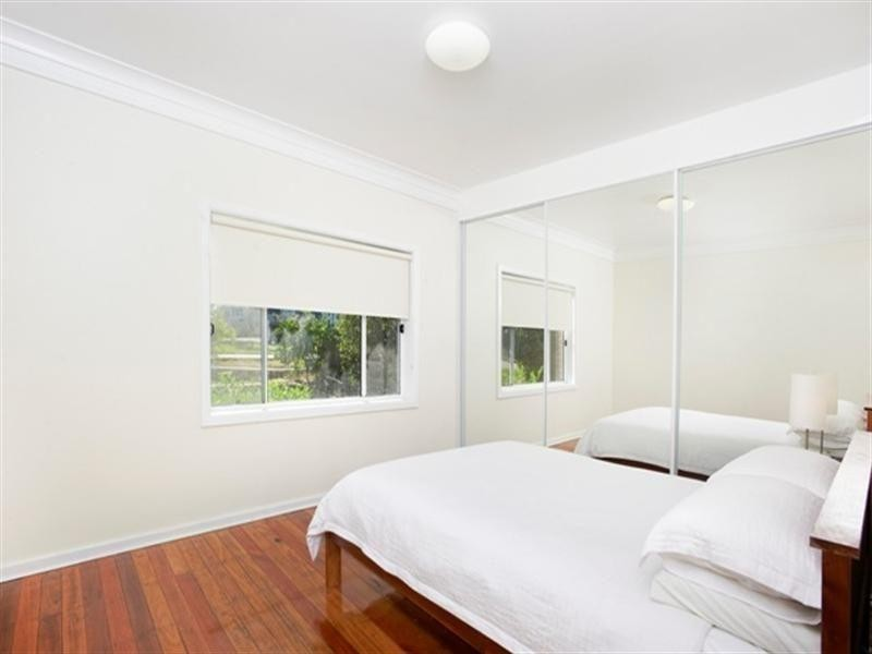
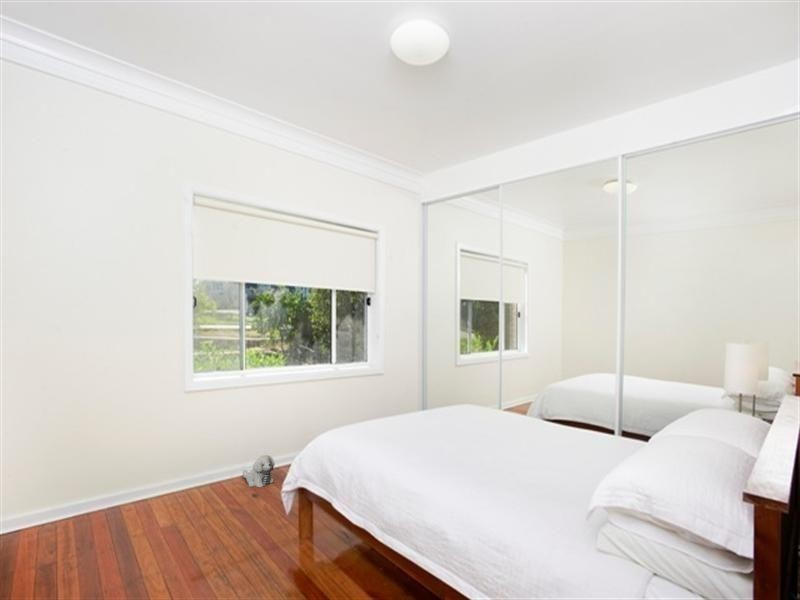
+ plush toy [242,454,276,488]
